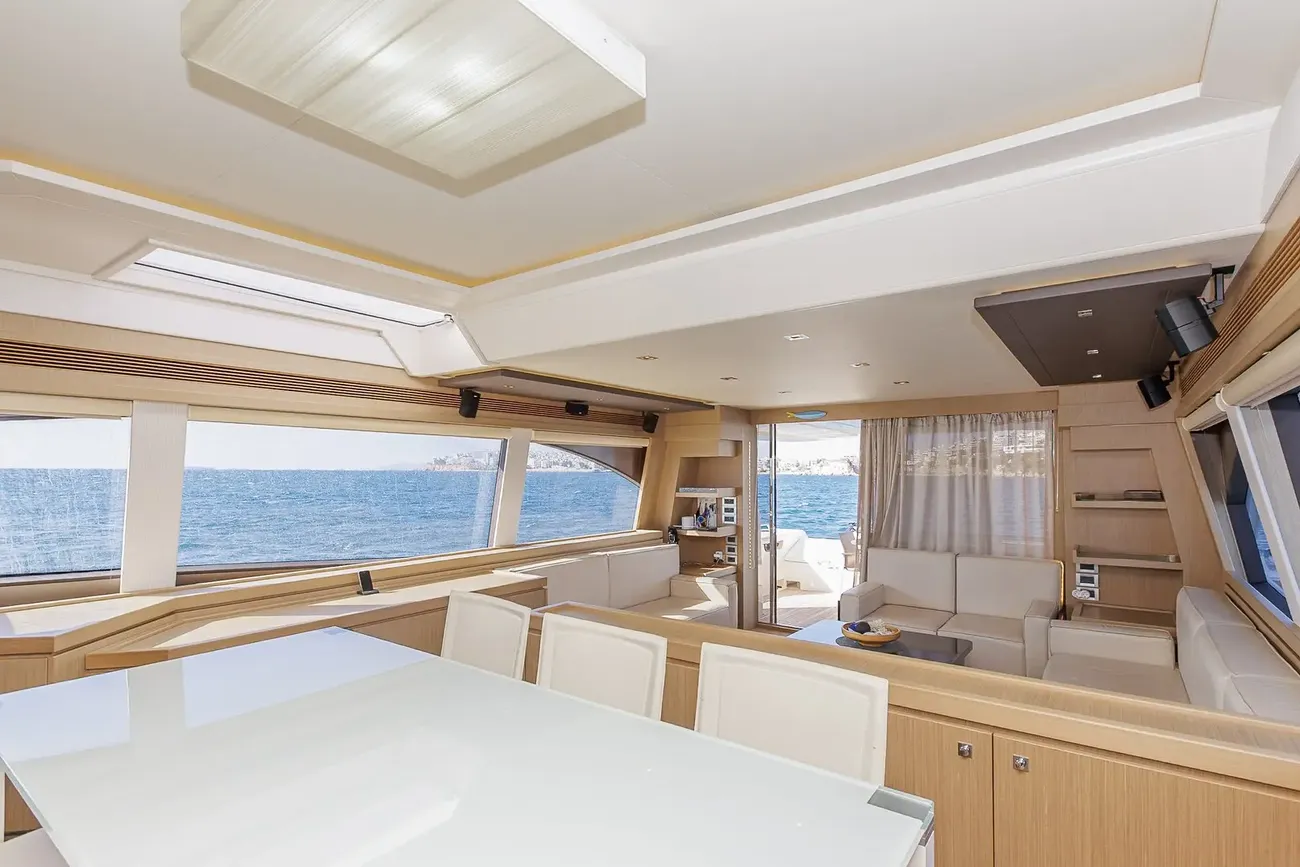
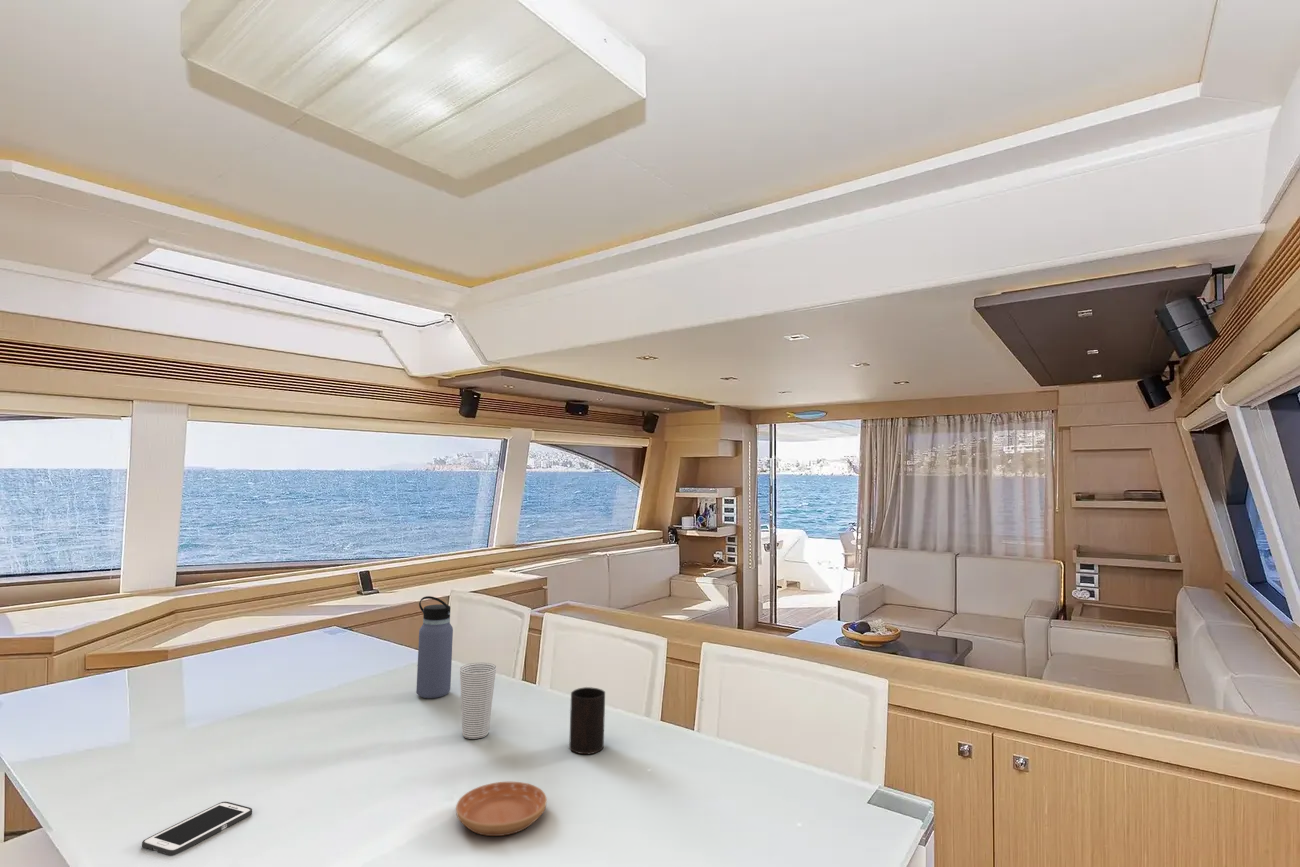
+ cup [568,686,606,755]
+ cup [459,662,497,740]
+ cell phone [141,801,253,857]
+ water bottle [415,595,454,699]
+ saucer [455,781,548,837]
